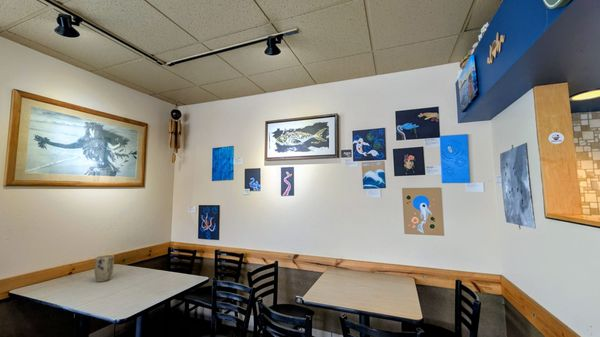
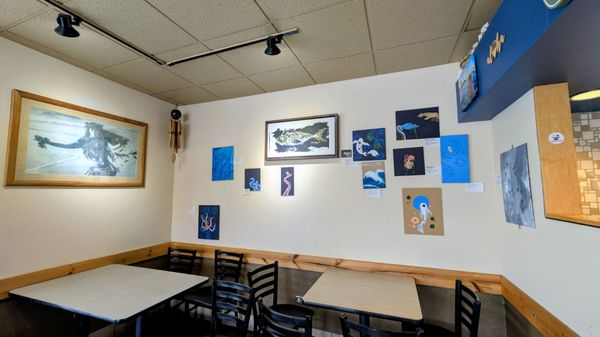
- plant pot [94,254,115,283]
